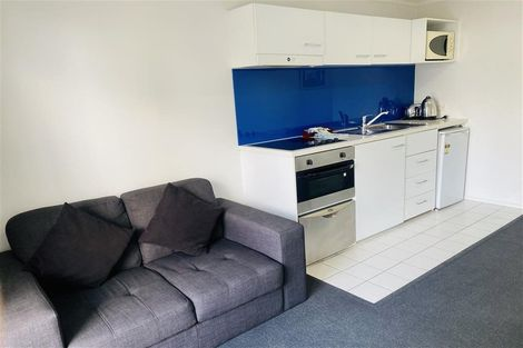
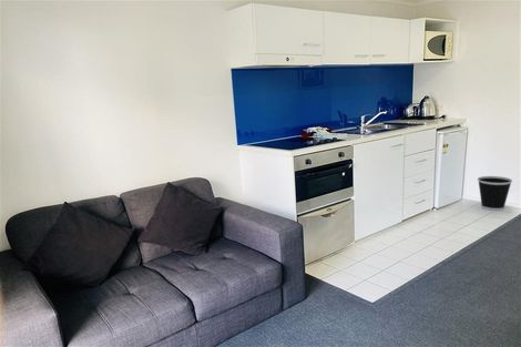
+ wastebasket [477,175,513,212]
